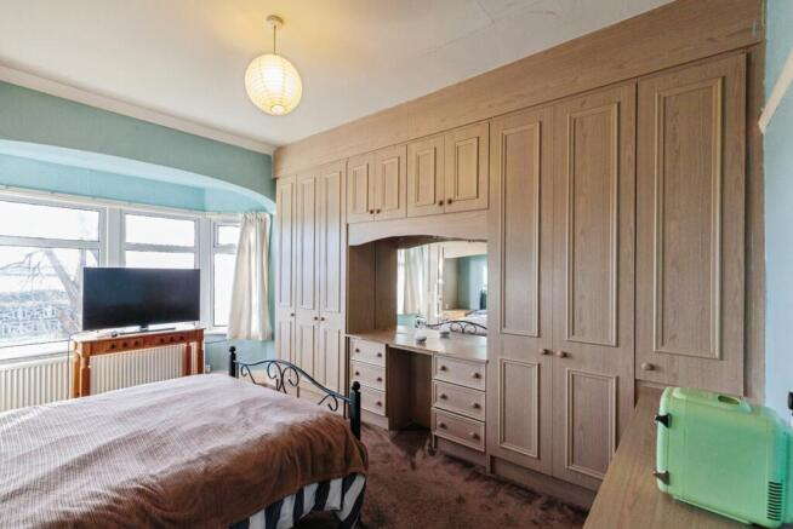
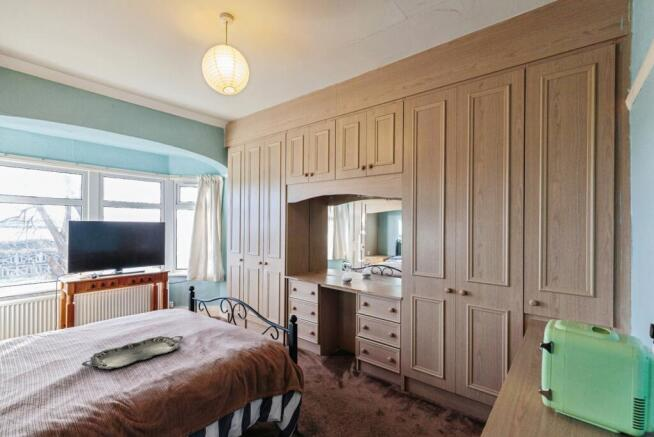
+ serving tray [81,335,184,370]
